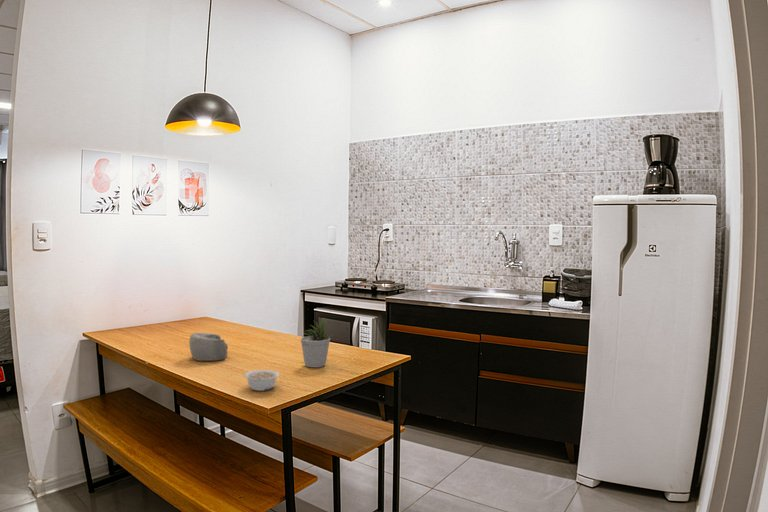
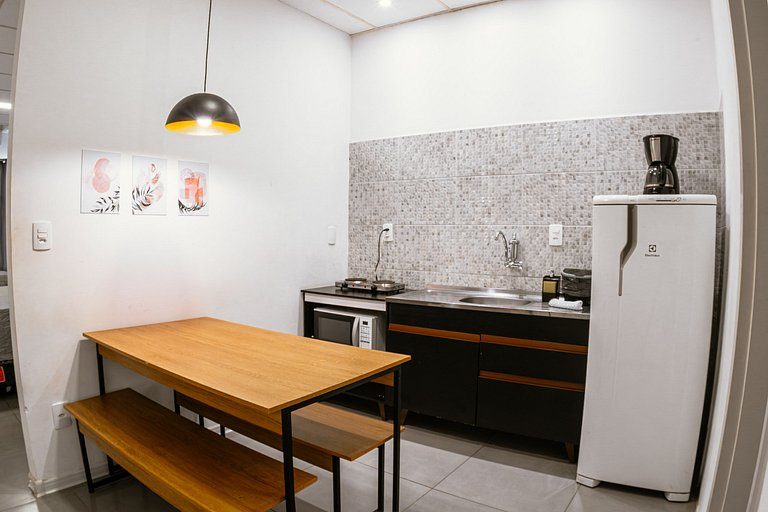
- potted plant [300,319,335,368]
- decorative bowl [188,332,229,362]
- legume [243,369,280,392]
